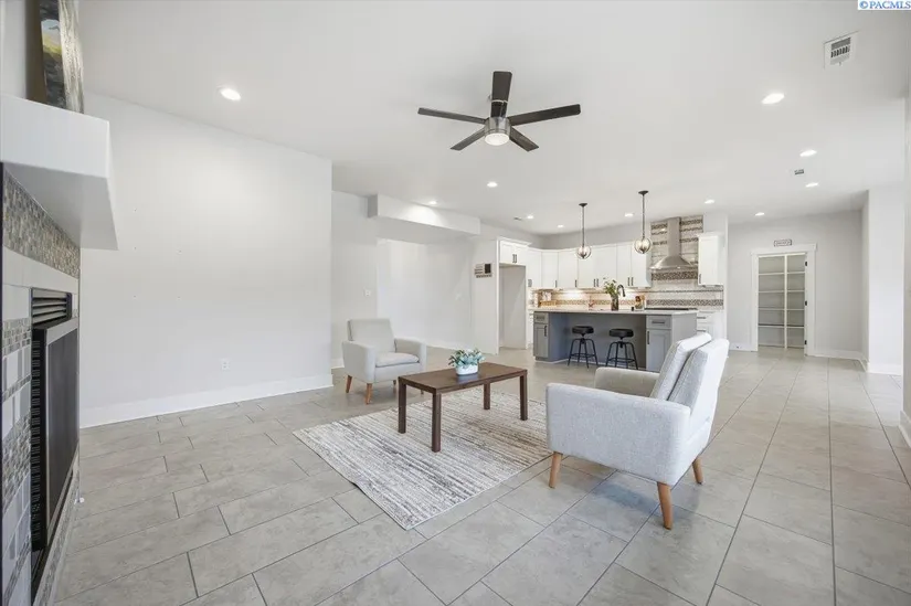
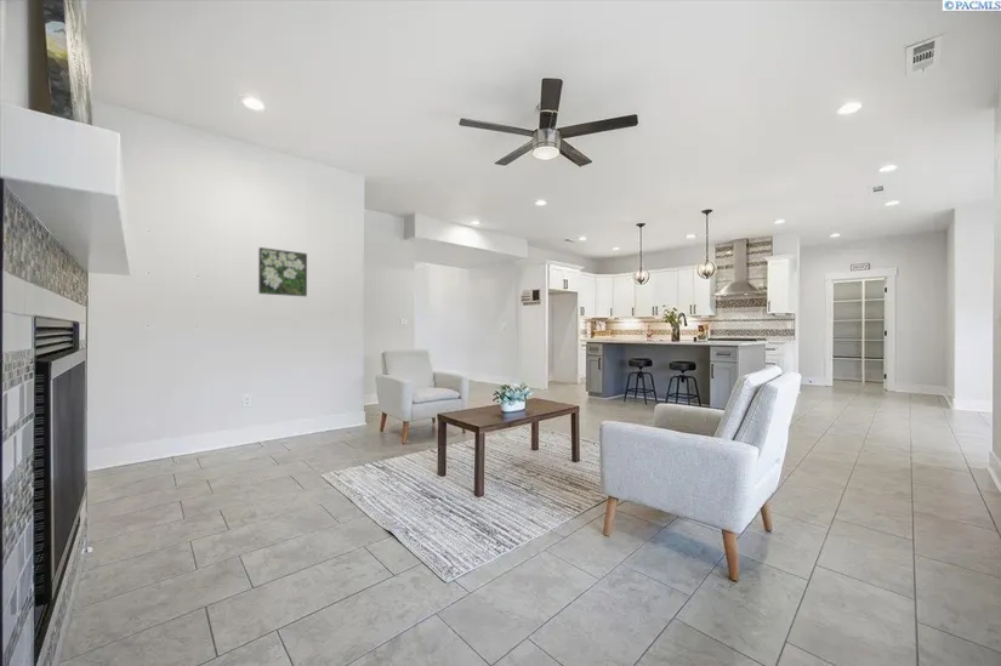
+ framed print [257,246,308,297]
